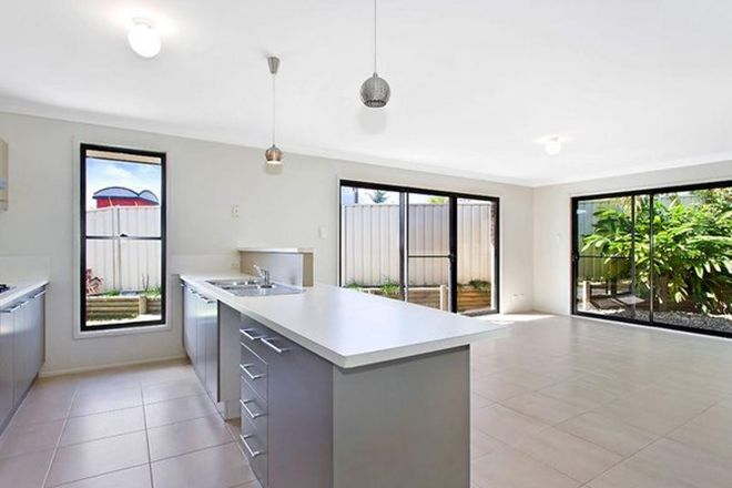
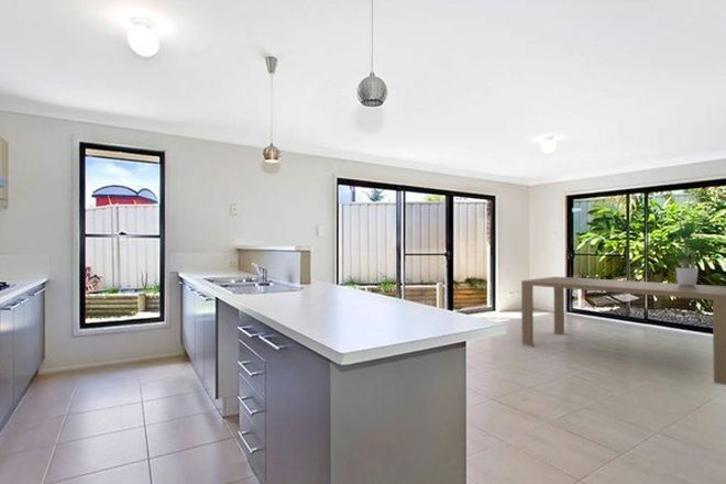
+ dining table [520,276,726,386]
+ potted plant [661,217,714,286]
